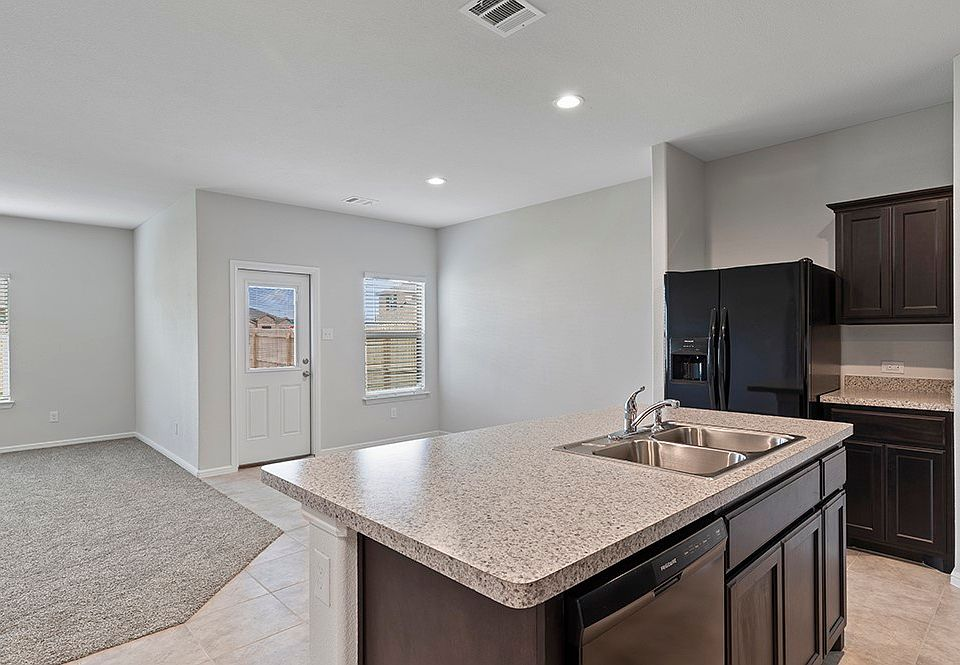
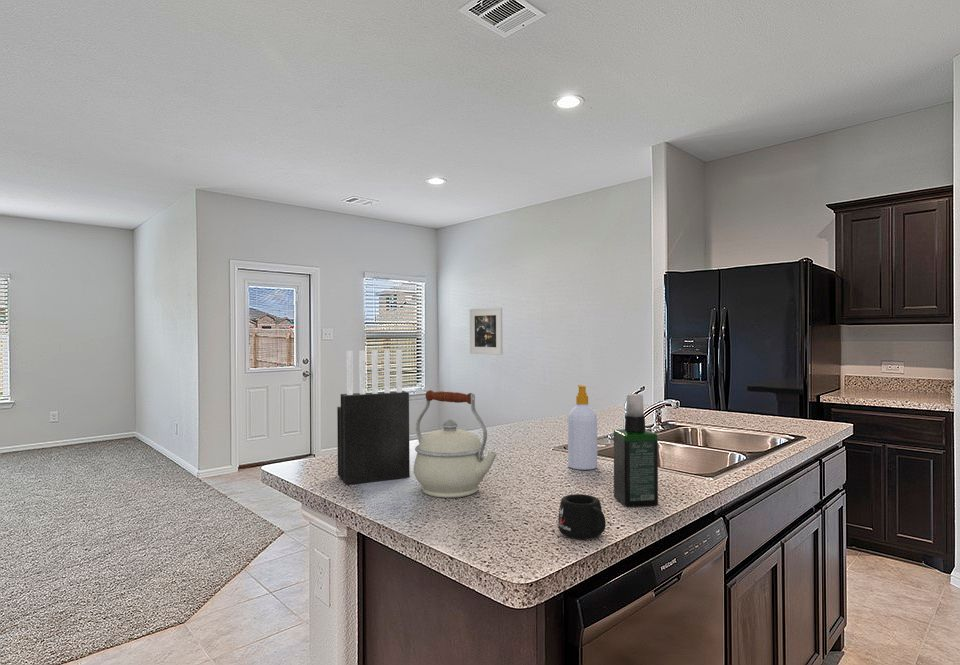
+ soap bottle [567,384,598,471]
+ knife block [336,349,411,485]
+ spray bottle [613,393,659,507]
+ kettle [413,389,498,499]
+ mug [557,493,607,540]
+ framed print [469,307,504,356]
